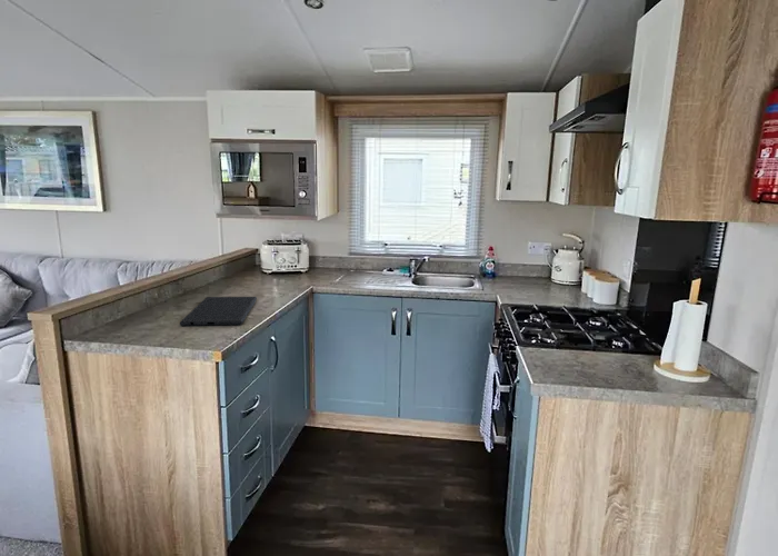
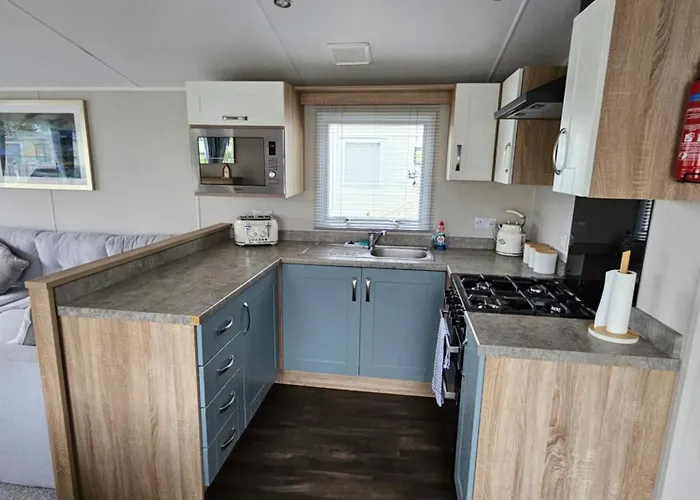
- cutting board [179,296,258,327]
